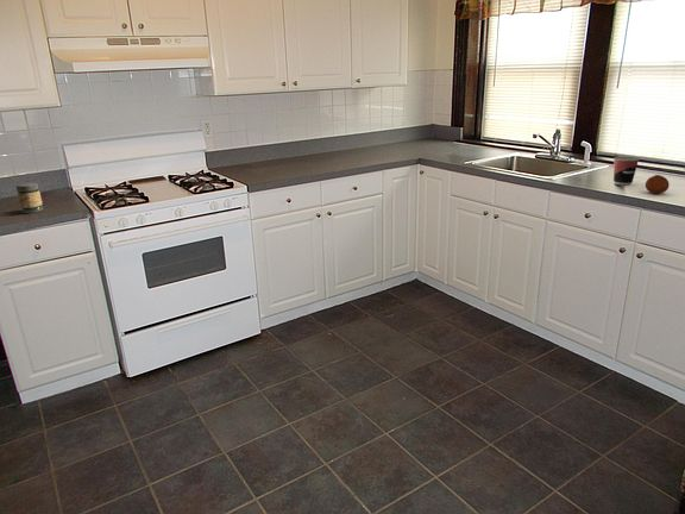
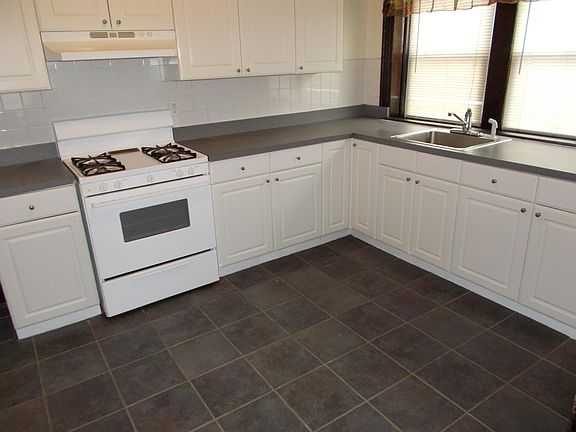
- fruit [645,174,671,195]
- cup [612,156,641,187]
- jar [15,182,44,214]
